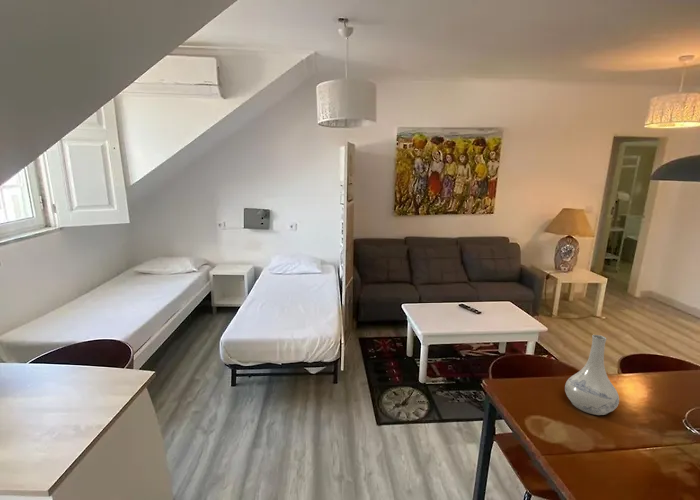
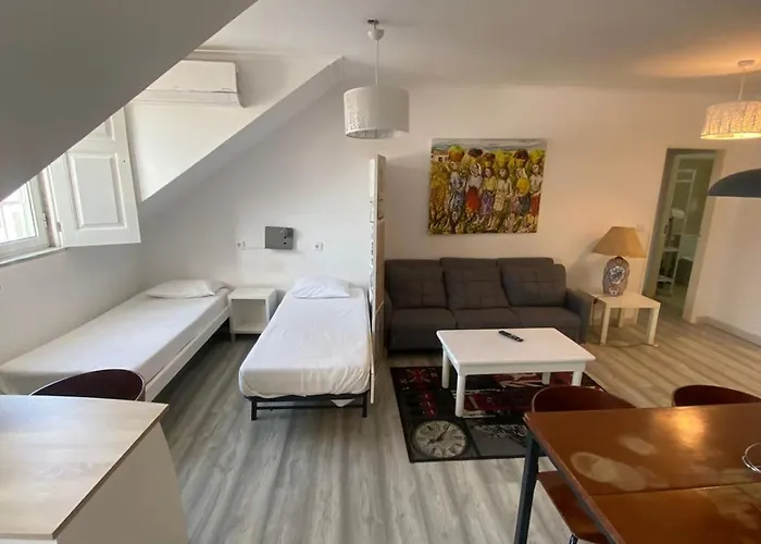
- vase [564,334,620,416]
